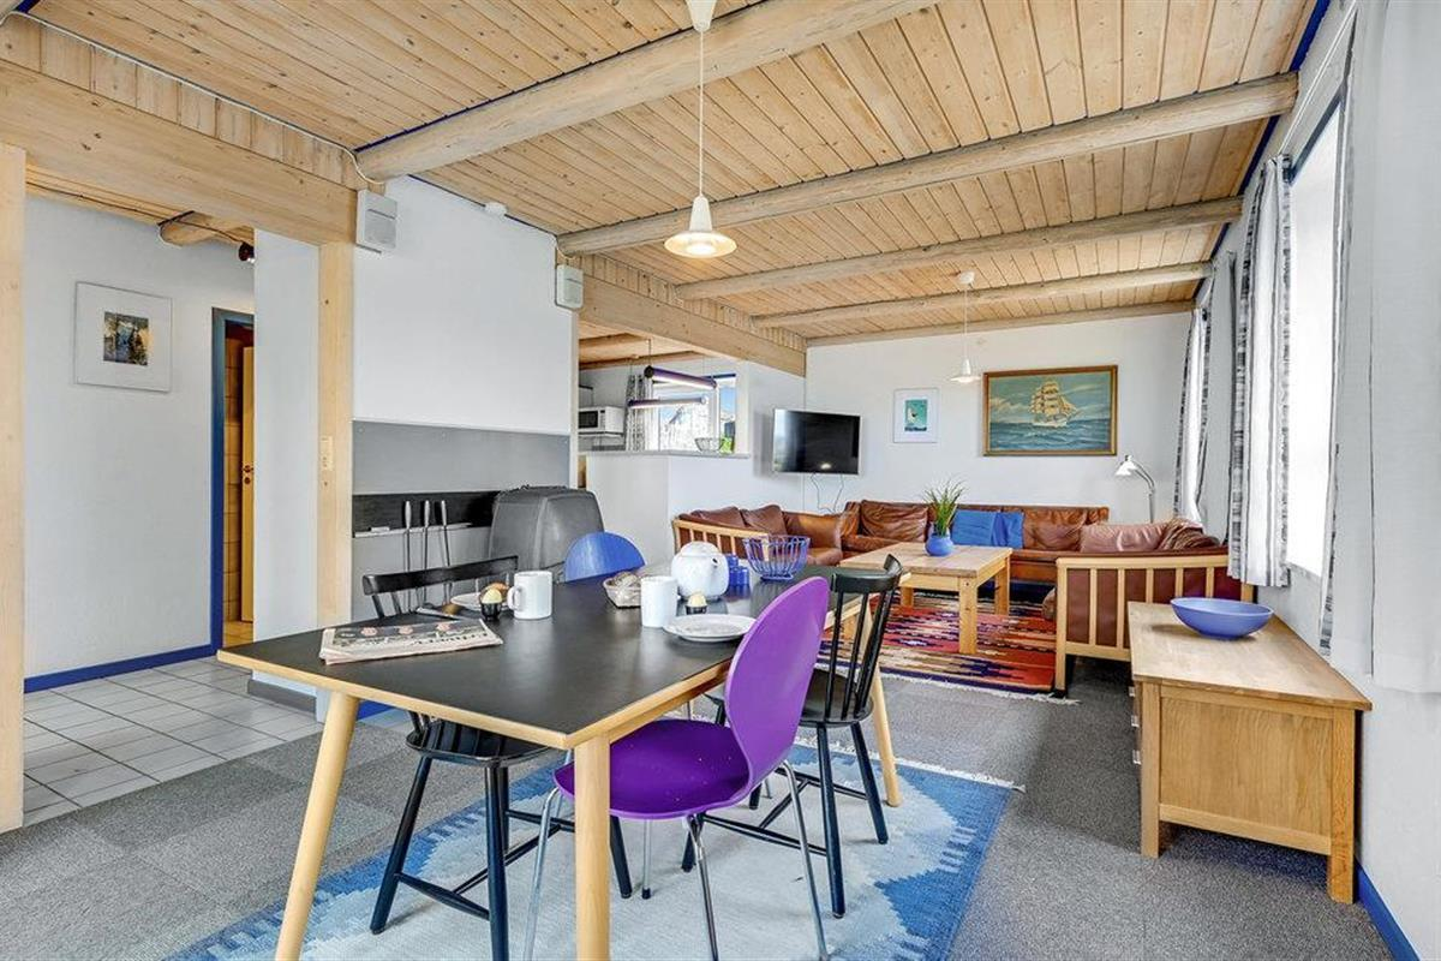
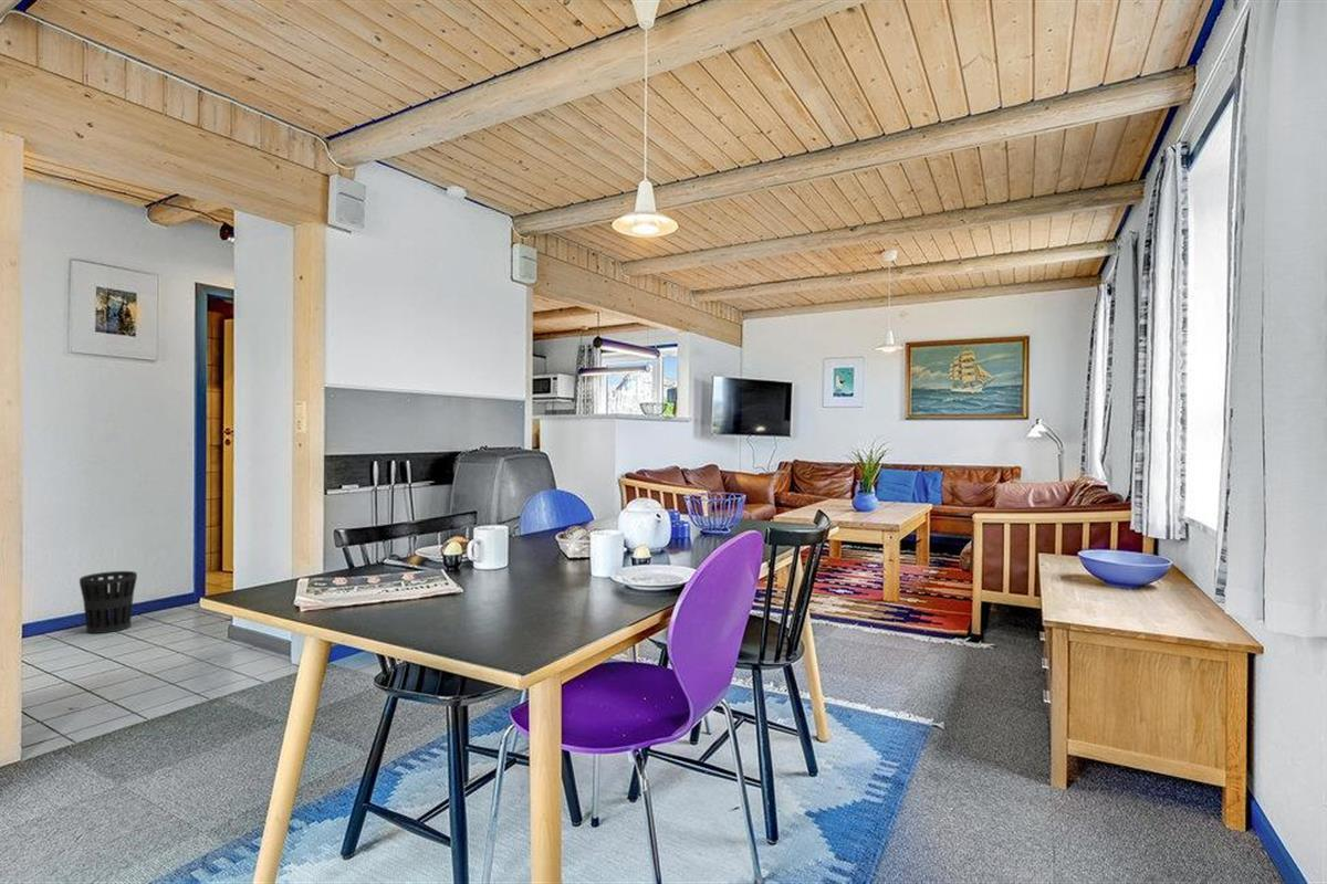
+ wastebasket [79,570,138,634]
